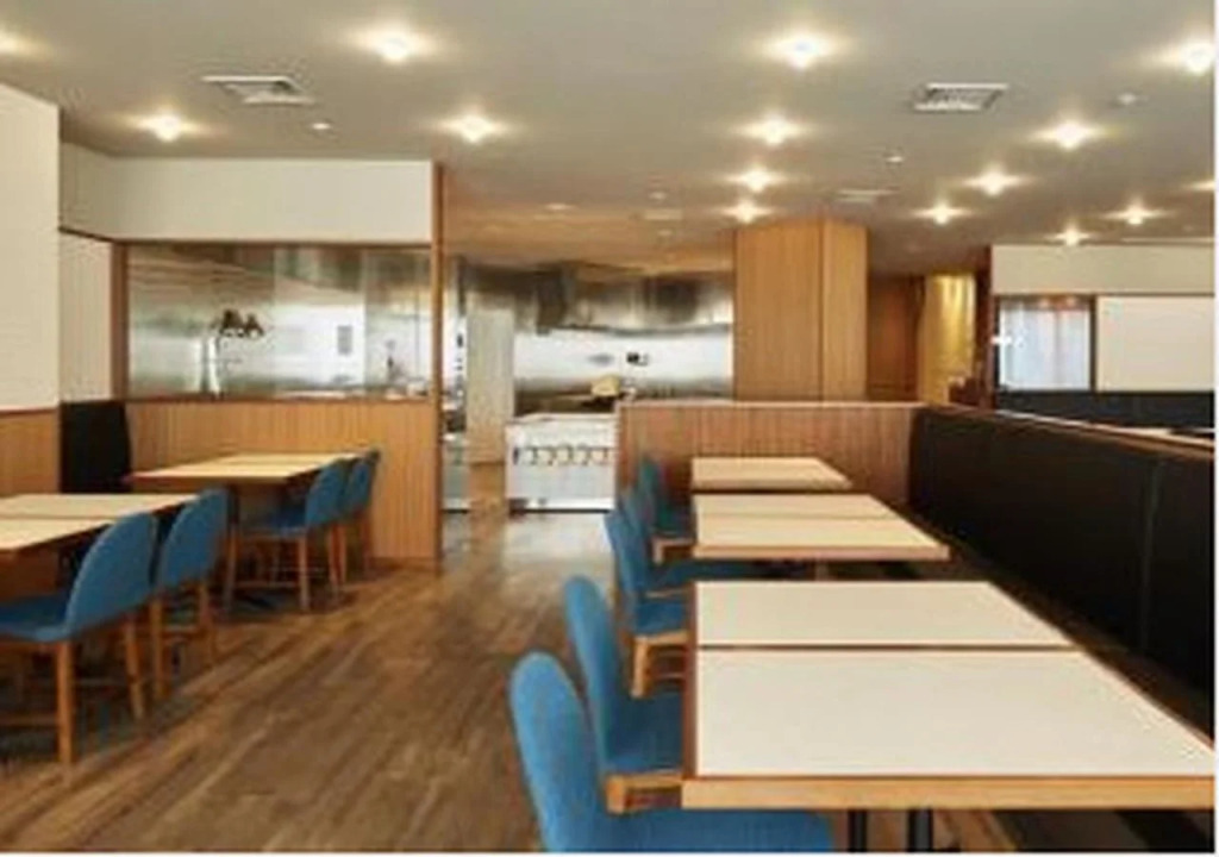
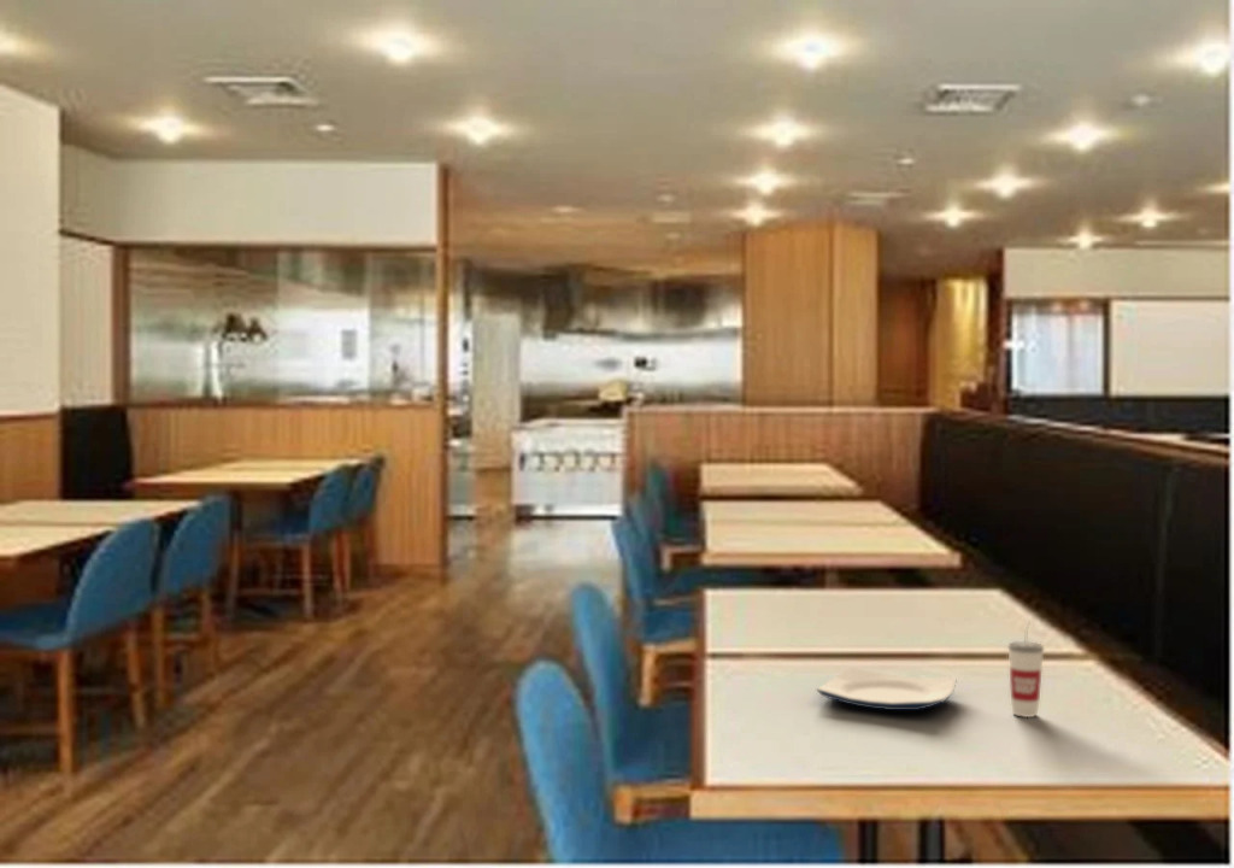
+ cup [1006,620,1045,719]
+ plate [816,667,957,711]
